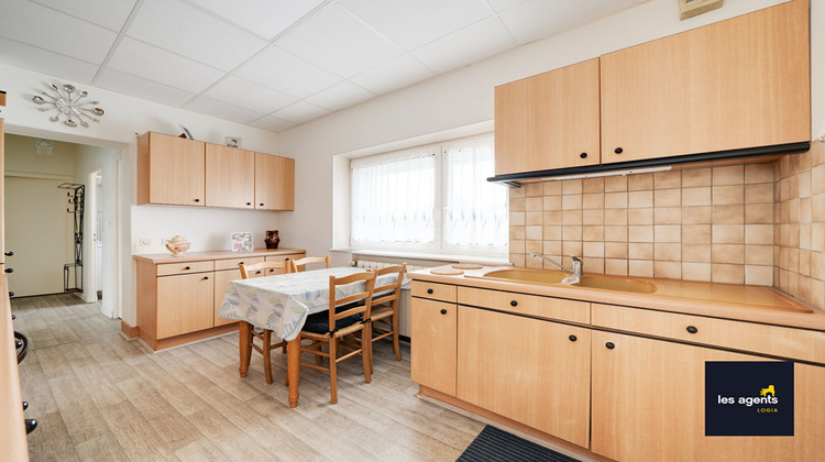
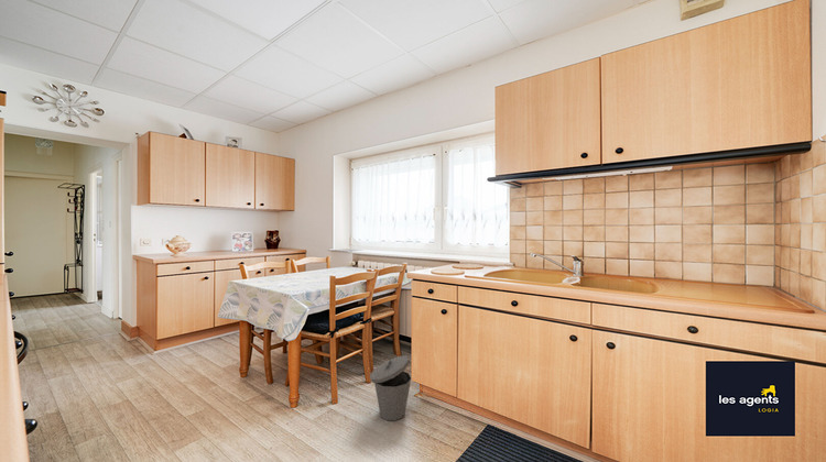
+ trash can [369,354,412,421]
